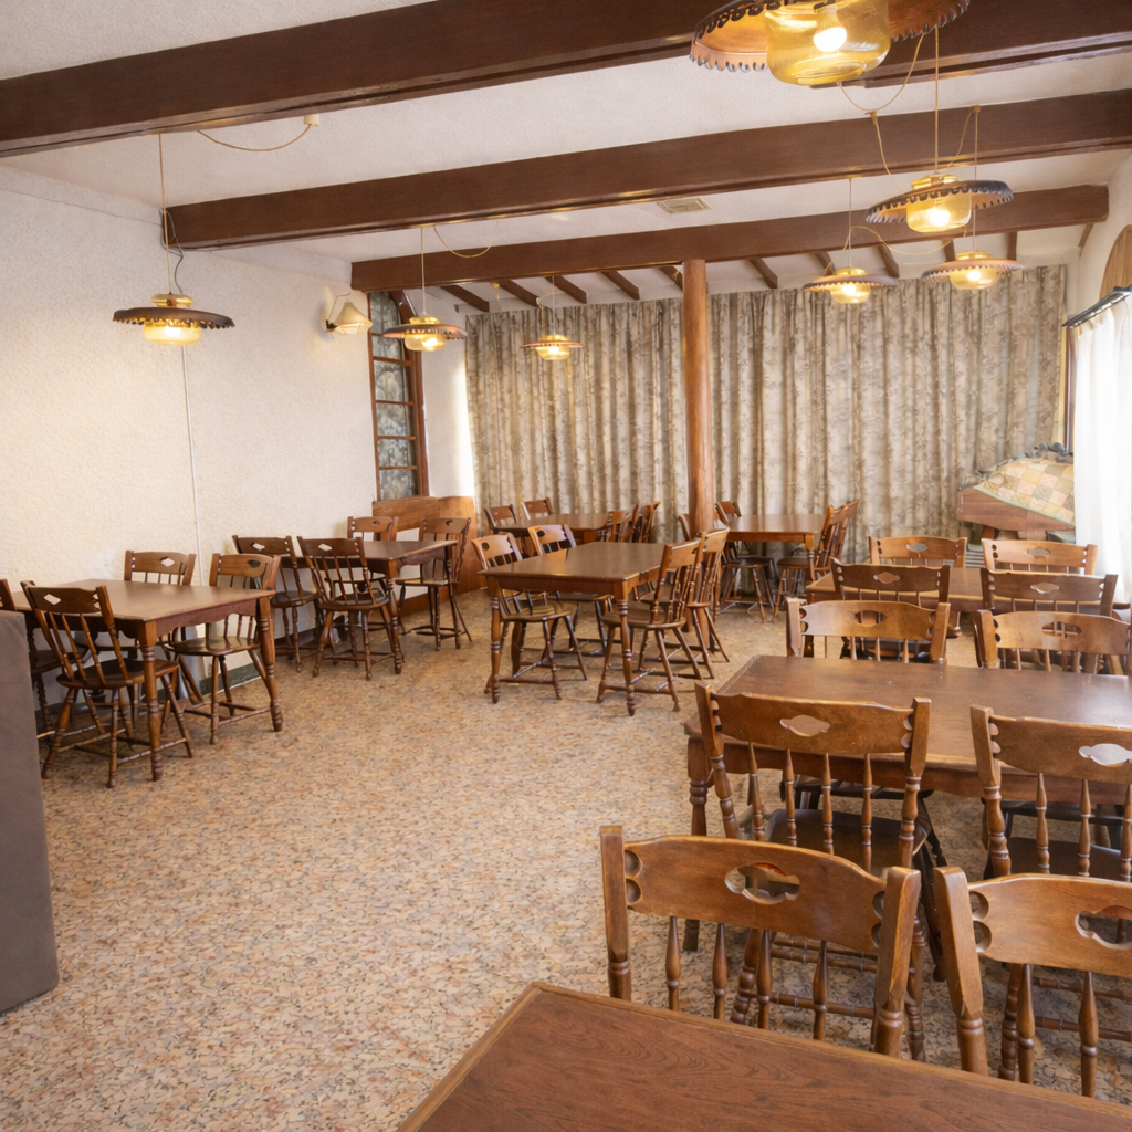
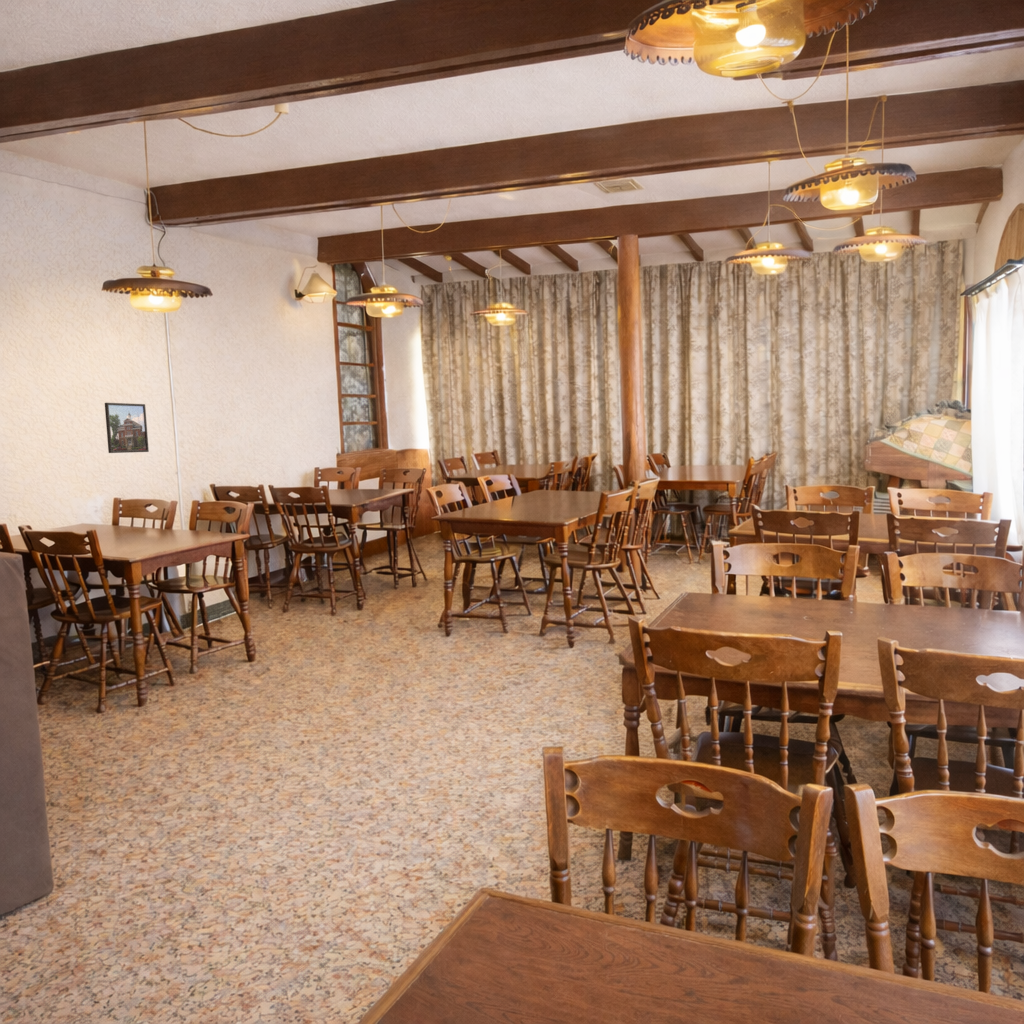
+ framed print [104,402,150,454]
